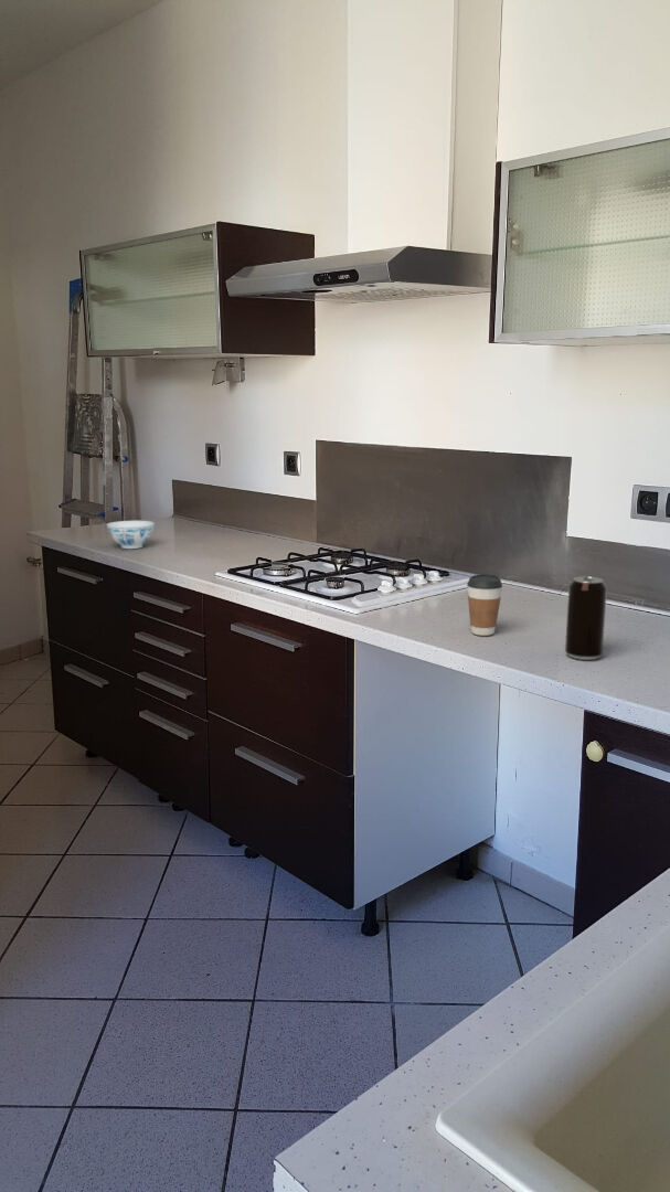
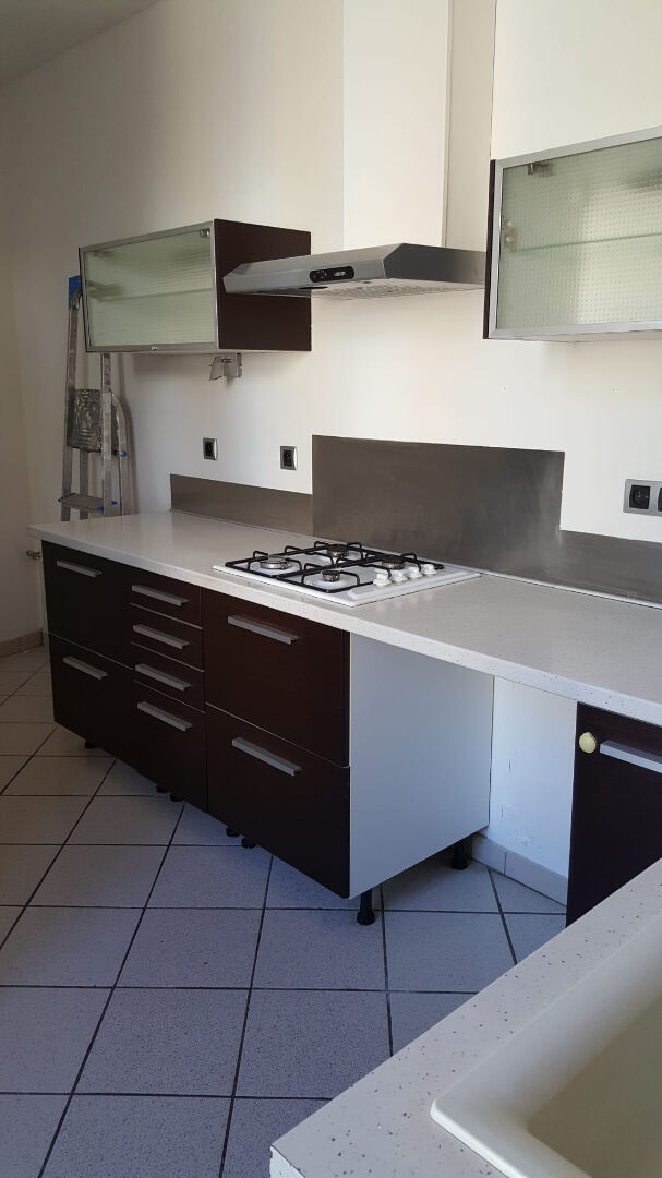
- coffee cup [466,574,503,637]
- chinaware [106,520,156,550]
- beverage can [564,576,608,661]
